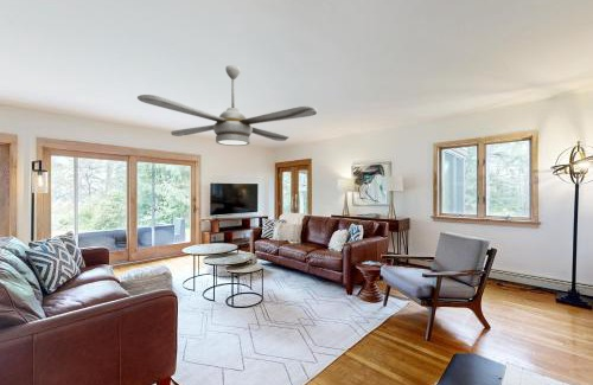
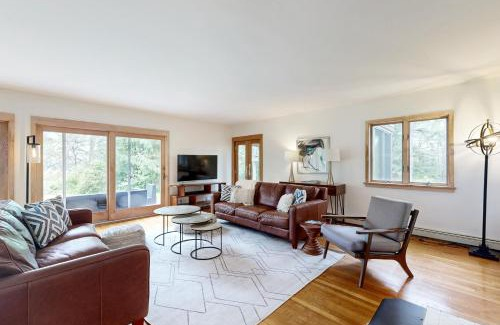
- ceiling fan [136,64,318,147]
